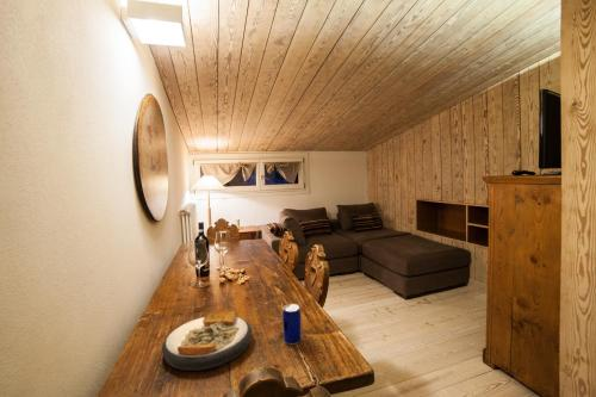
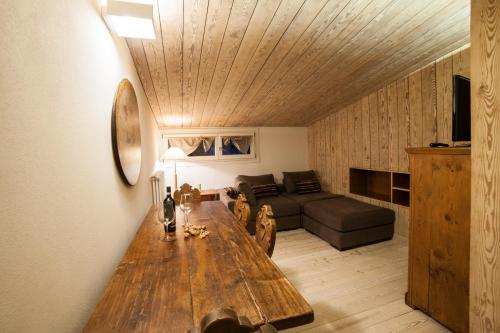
- plate [161,308,253,372]
- beer can [281,303,303,346]
